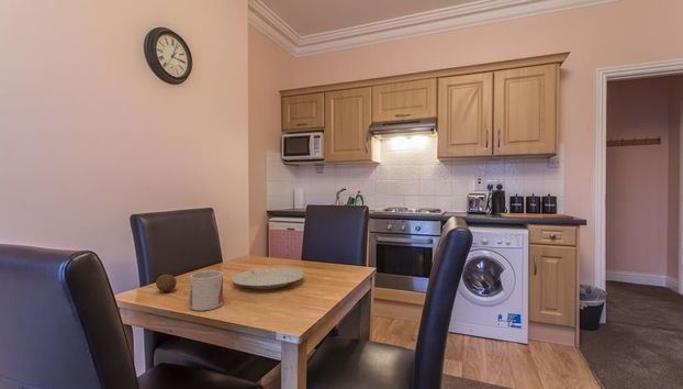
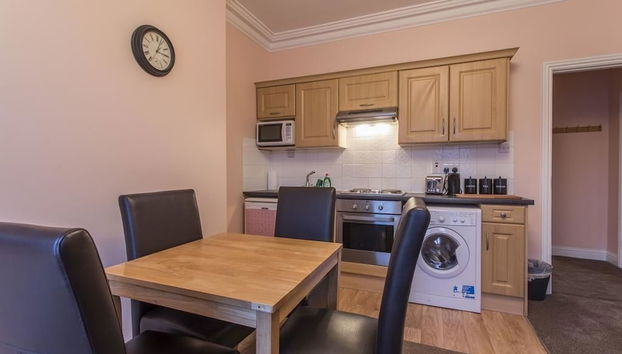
- mug [189,269,224,312]
- fruit [155,274,178,293]
- chinaware [231,267,305,290]
